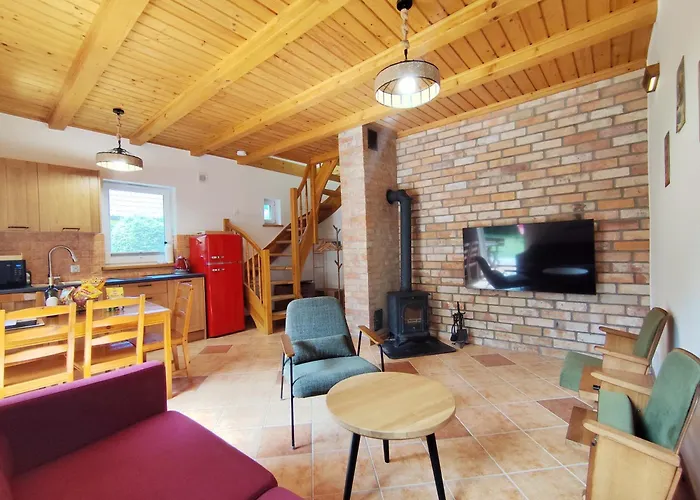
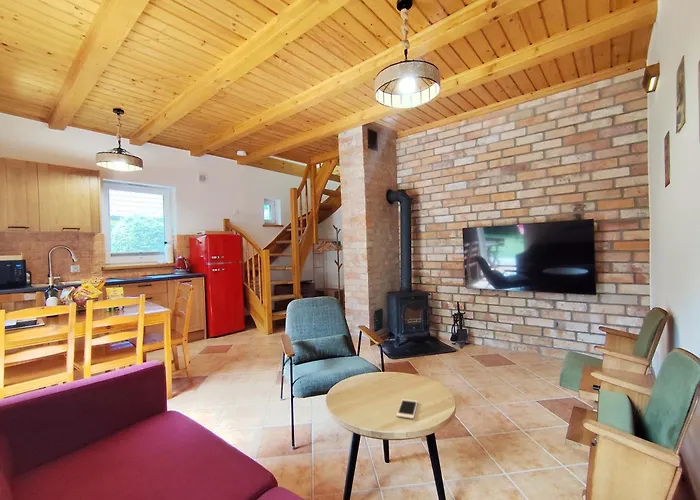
+ cell phone [395,398,419,420]
